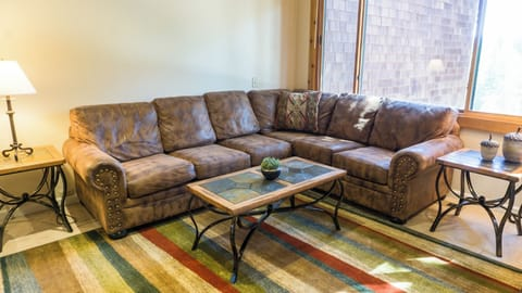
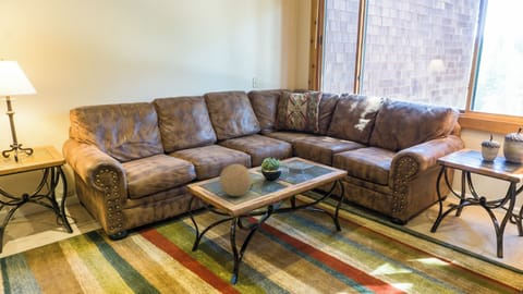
+ decorative ball [218,163,253,197]
